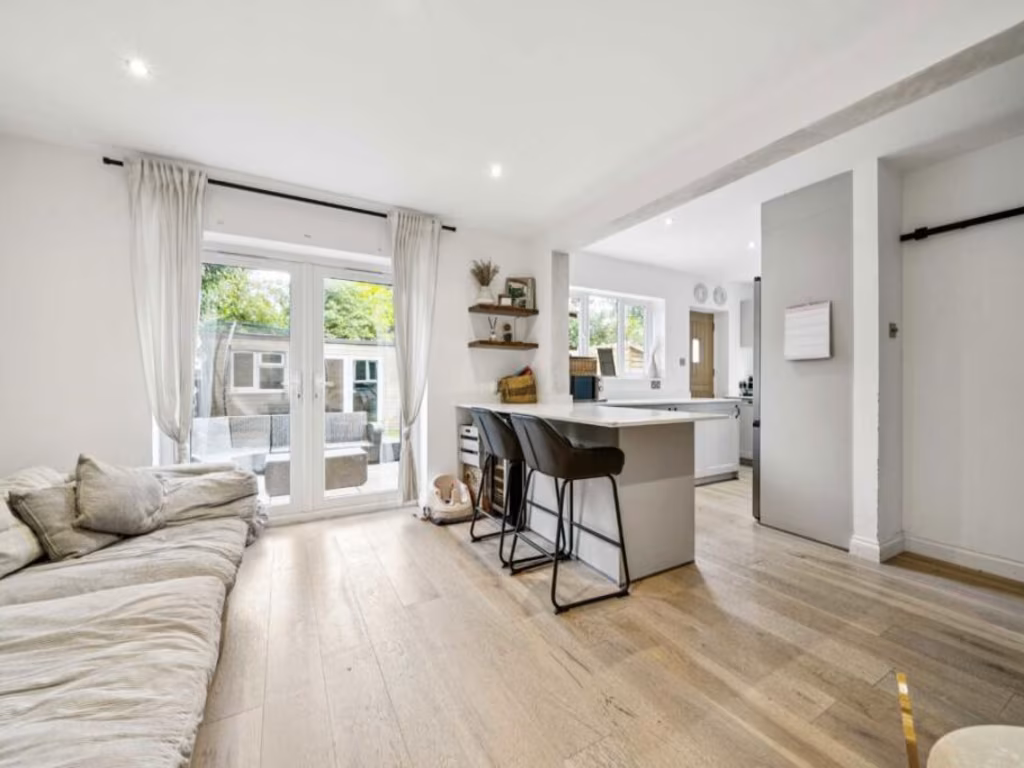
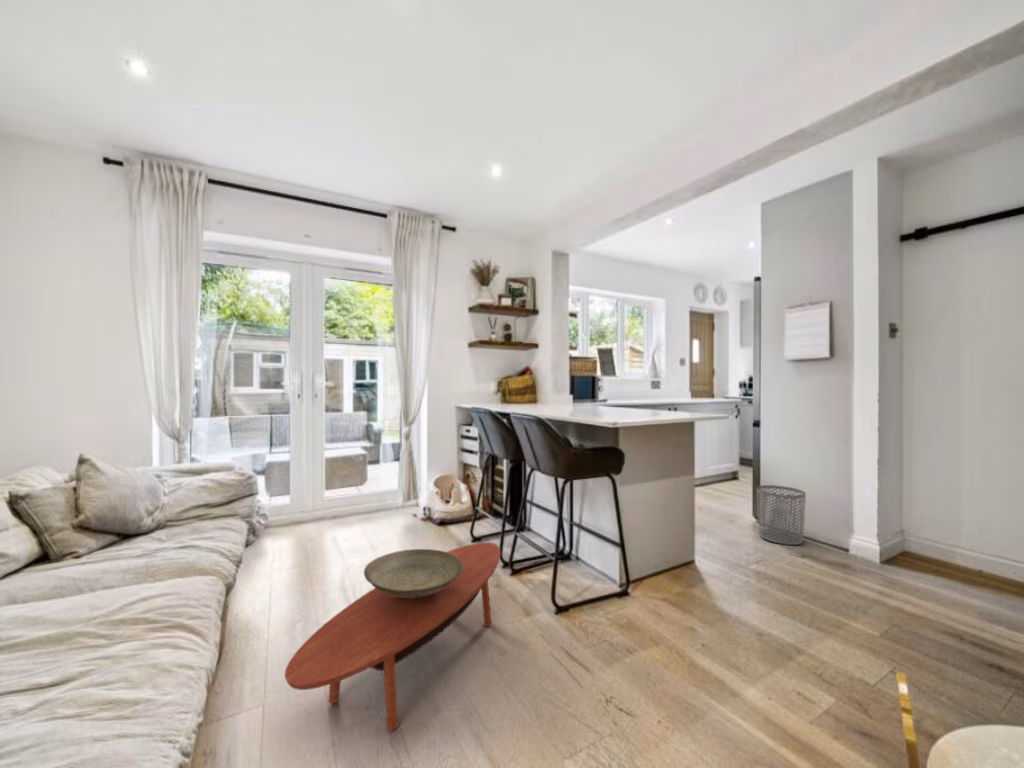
+ decorative bowl [363,548,463,599]
+ waste bin [755,484,807,546]
+ coffee table [284,542,501,732]
